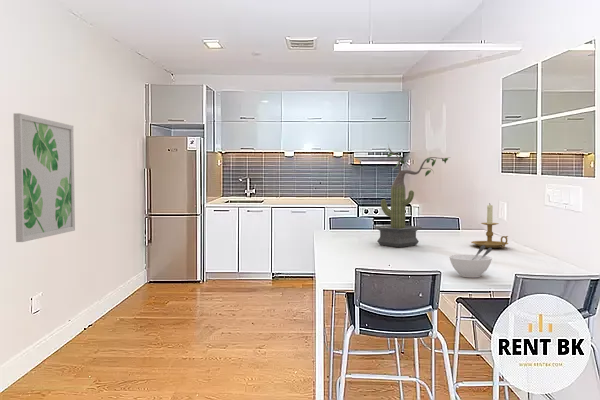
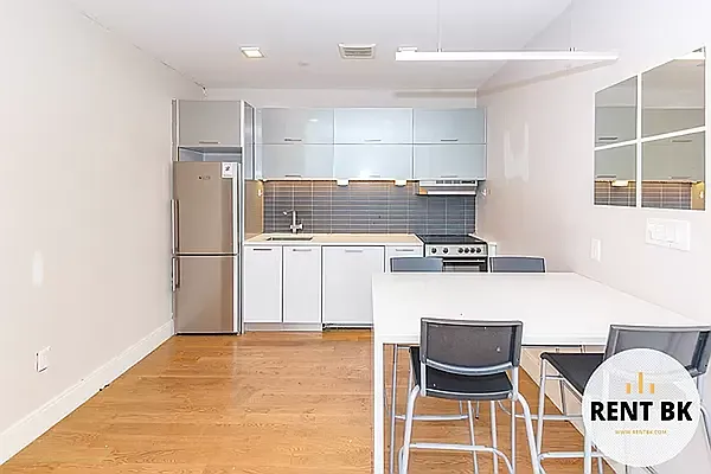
- potted plant [374,144,451,248]
- wall art [13,112,76,243]
- bowl [448,245,493,279]
- candle holder [470,202,509,249]
